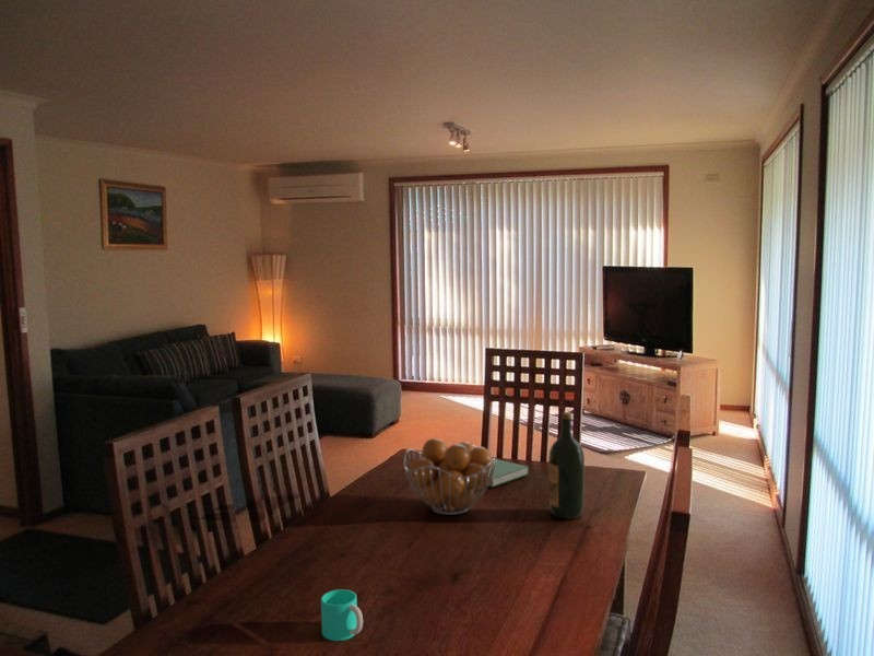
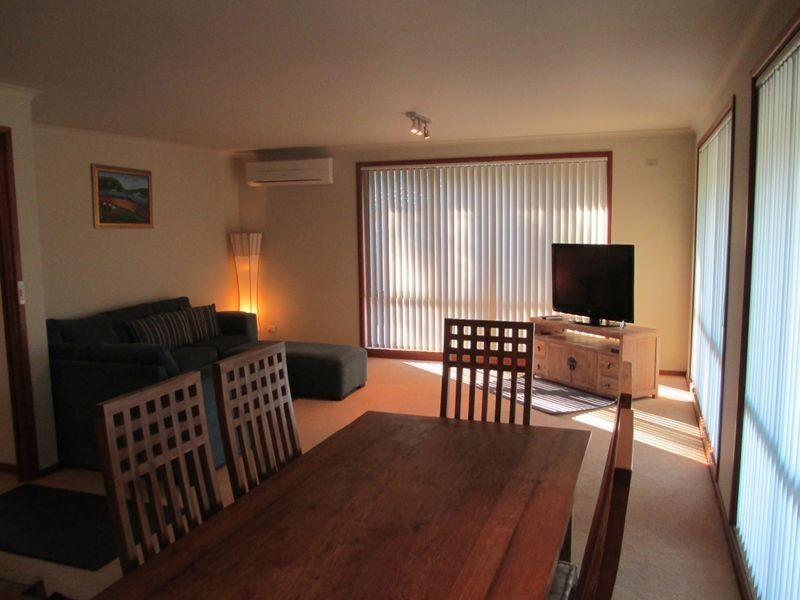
- fruit basket [403,437,497,516]
- cup [320,588,364,642]
- hardcover book [485,458,531,489]
- wine bottle [547,411,586,519]
